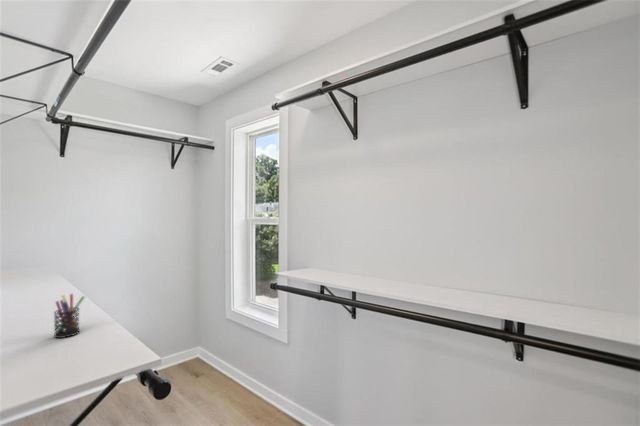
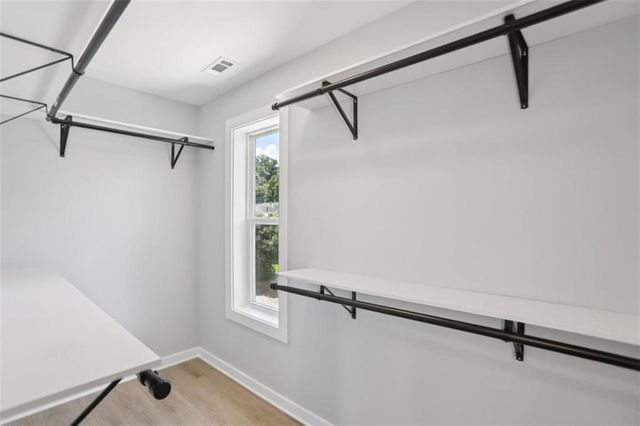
- pen holder [53,293,86,339]
